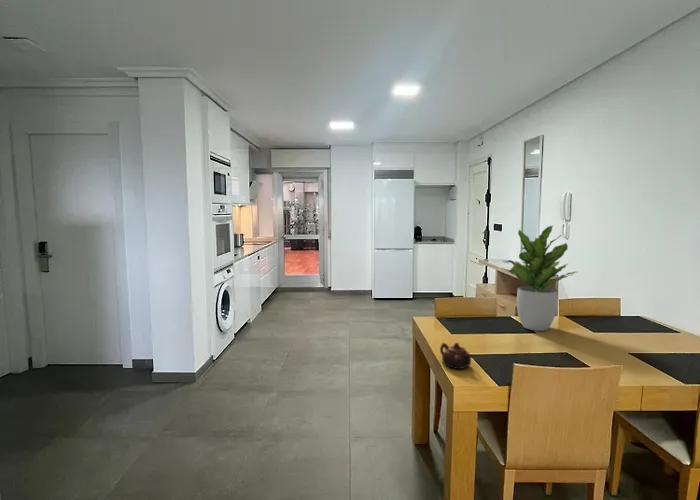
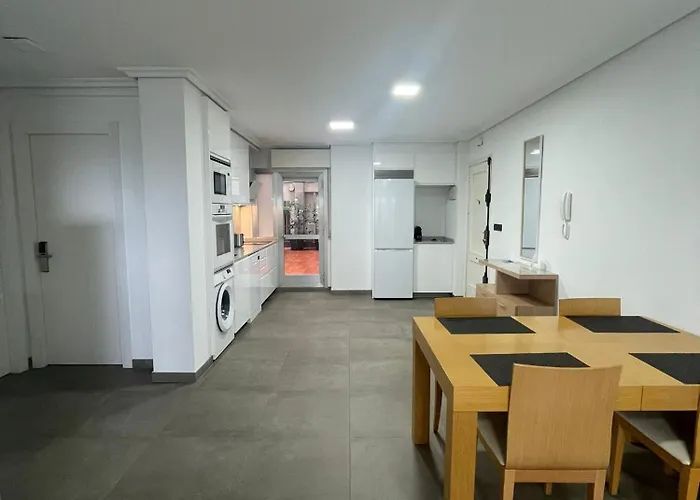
- potted plant [502,225,578,332]
- teapot [439,342,474,370]
